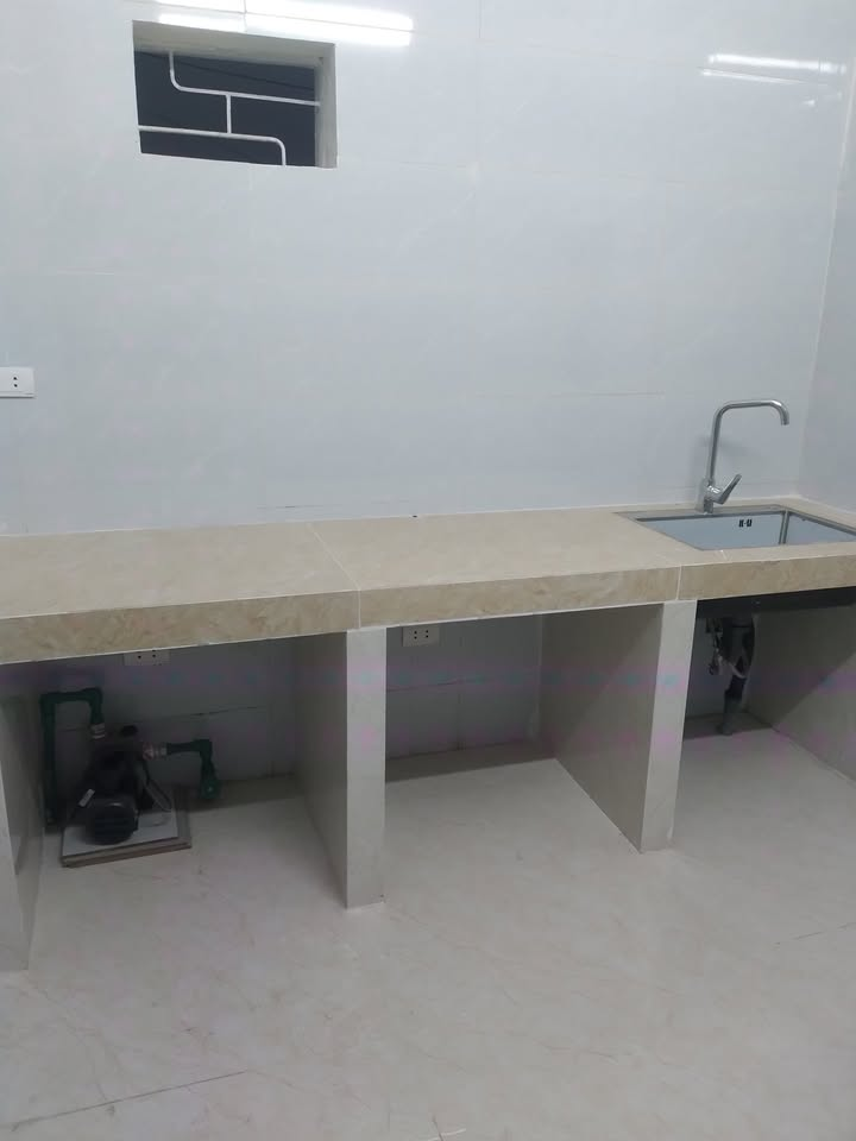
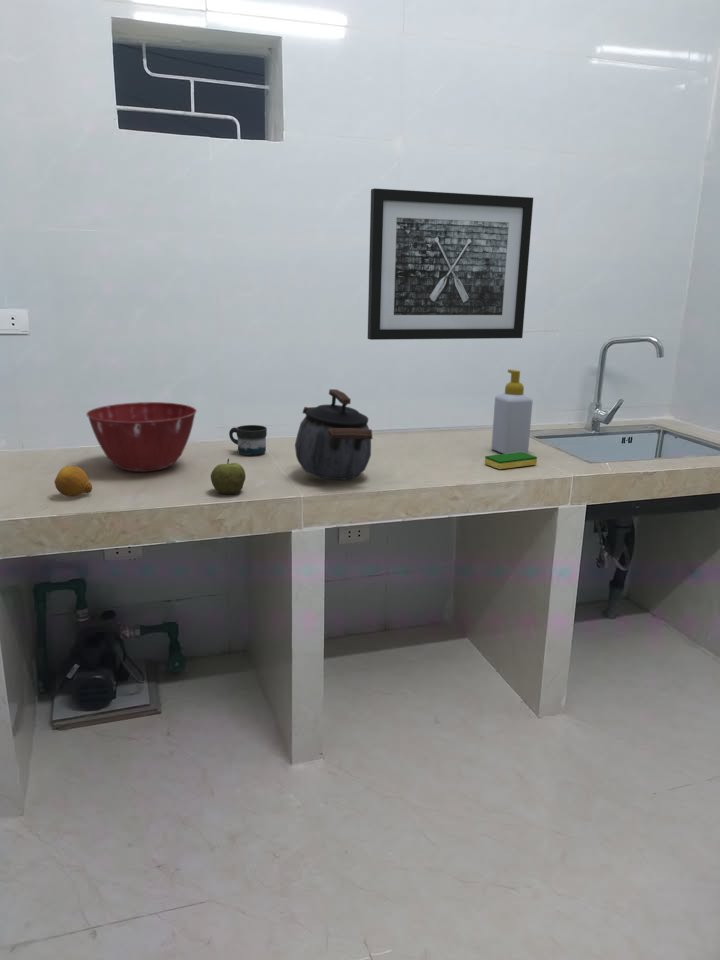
+ wall art [367,187,534,341]
+ apple [210,458,246,495]
+ lemon [54,465,94,497]
+ mug [228,424,268,456]
+ soap bottle [491,368,534,454]
+ dish sponge [484,452,538,470]
+ kettle [294,388,374,481]
+ mixing bowl [85,401,198,473]
